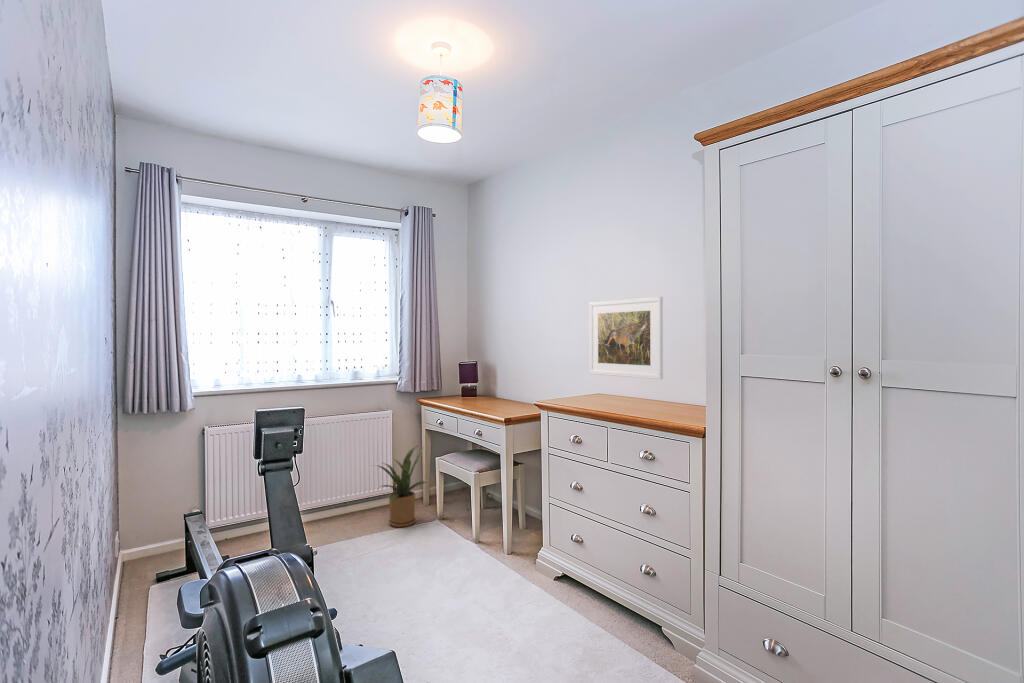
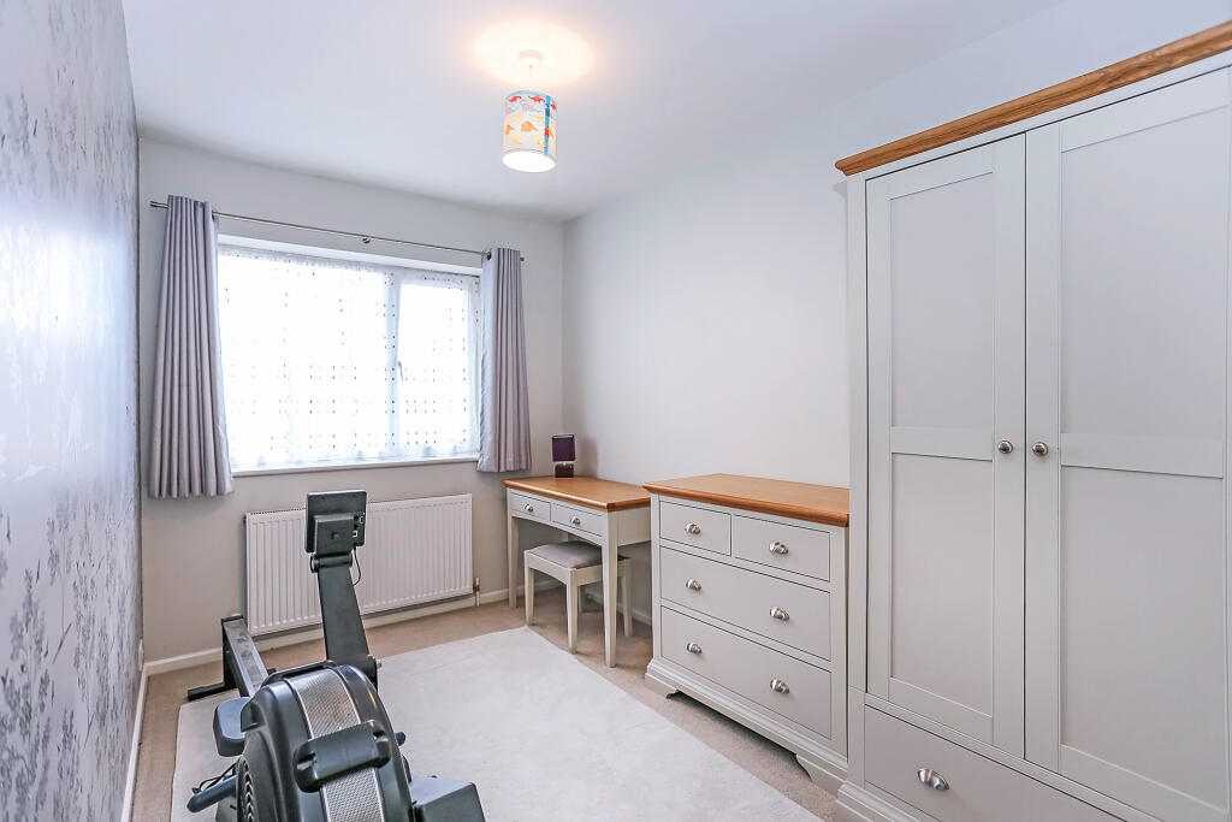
- house plant [371,445,431,528]
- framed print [588,296,664,380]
